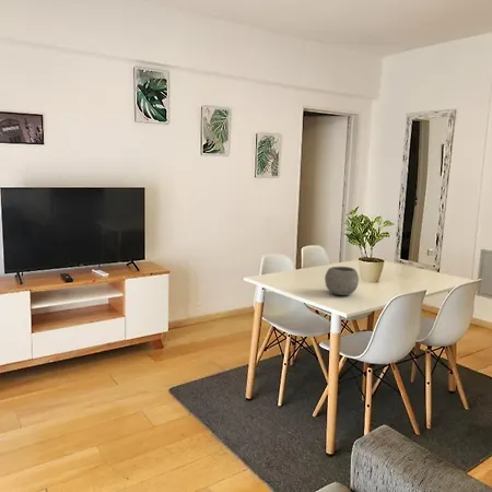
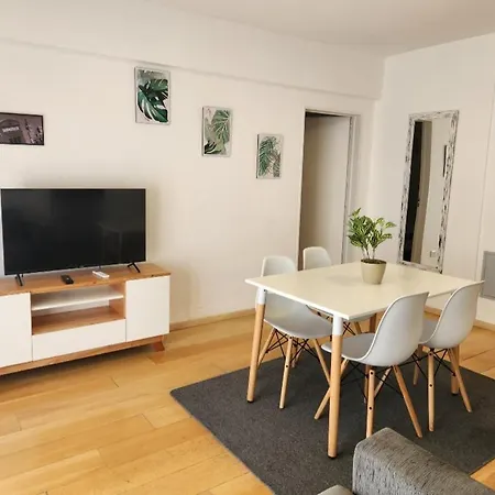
- bowl [324,266,360,296]
